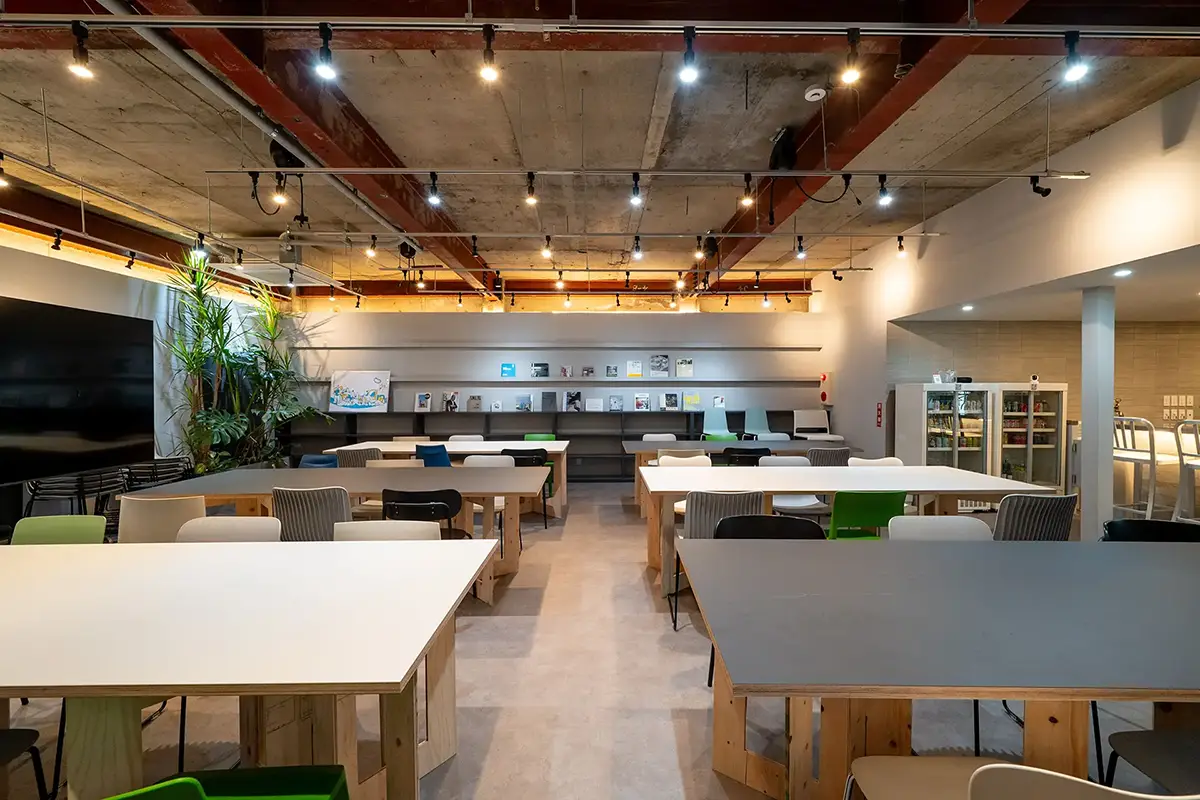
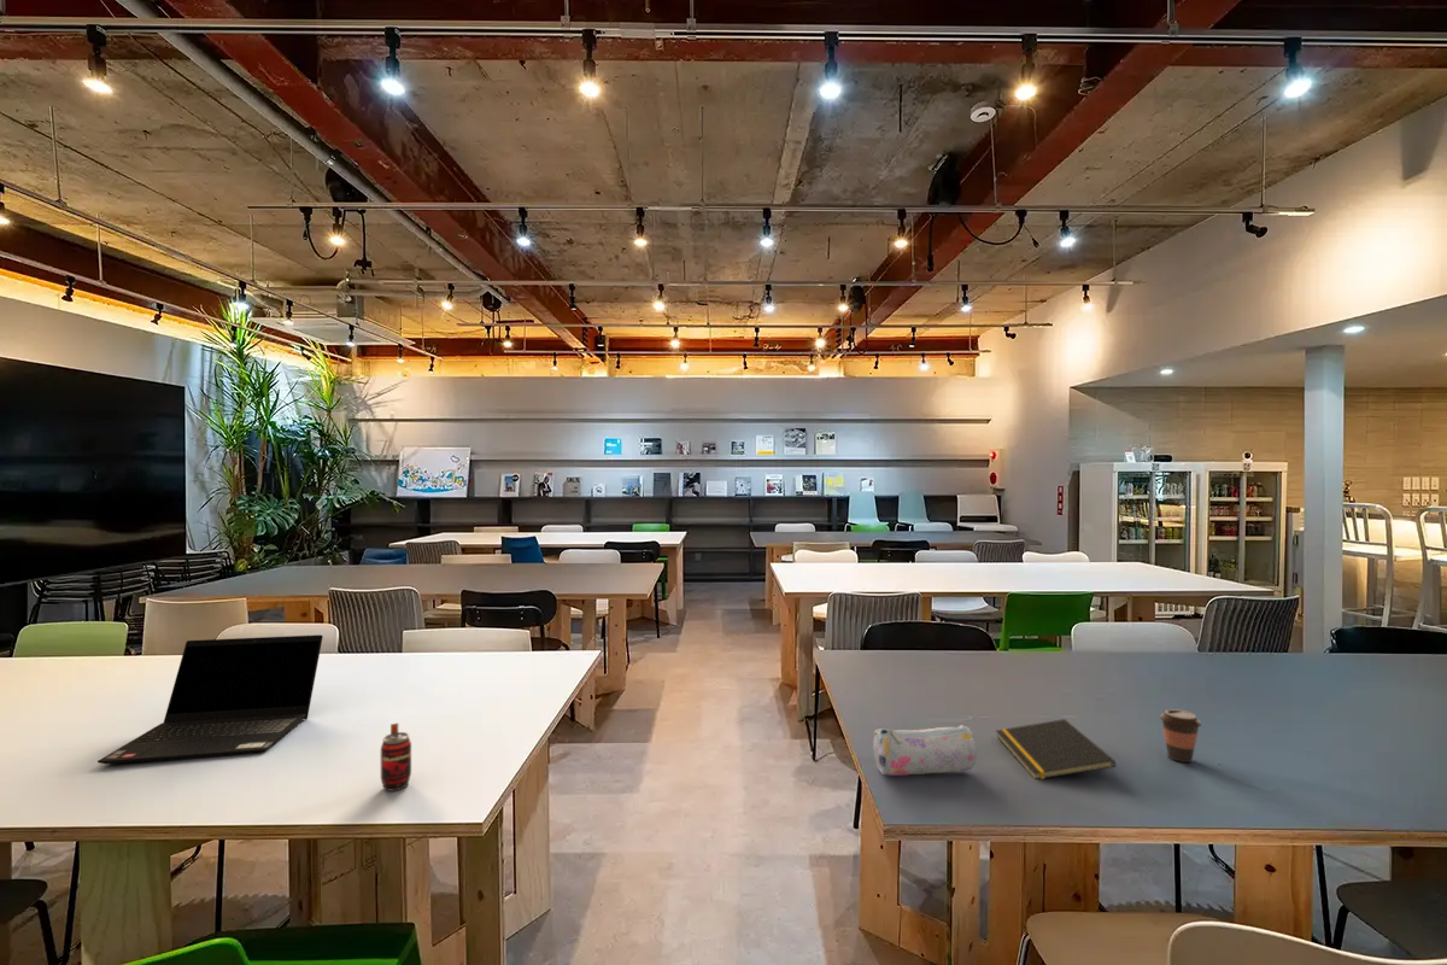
+ beverage can [380,723,412,793]
+ notepad [995,718,1117,780]
+ pencil case [872,724,978,777]
+ coffee cup [1159,708,1203,764]
+ laptop computer [96,633,324,765]
